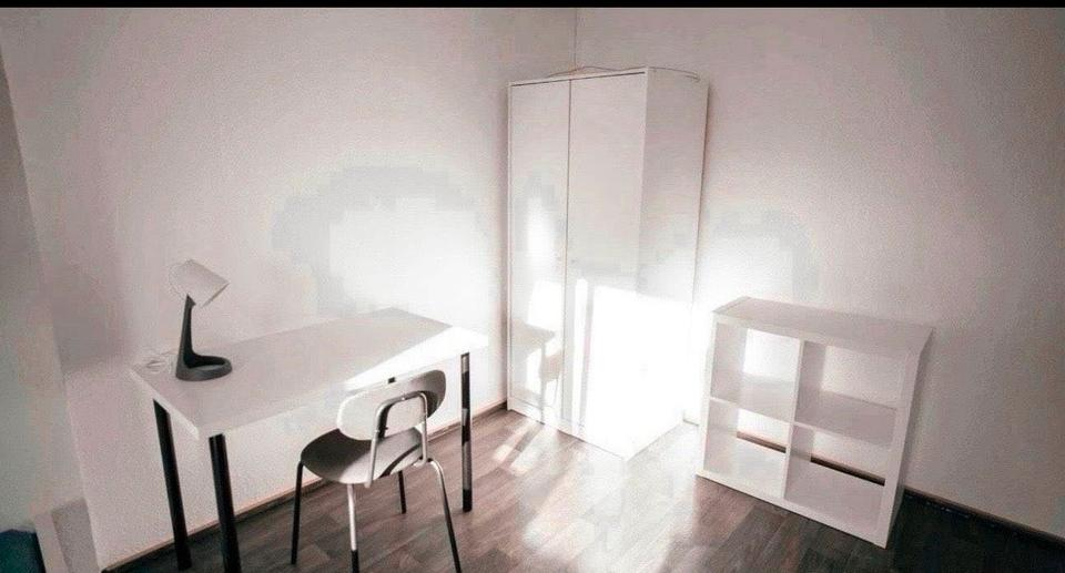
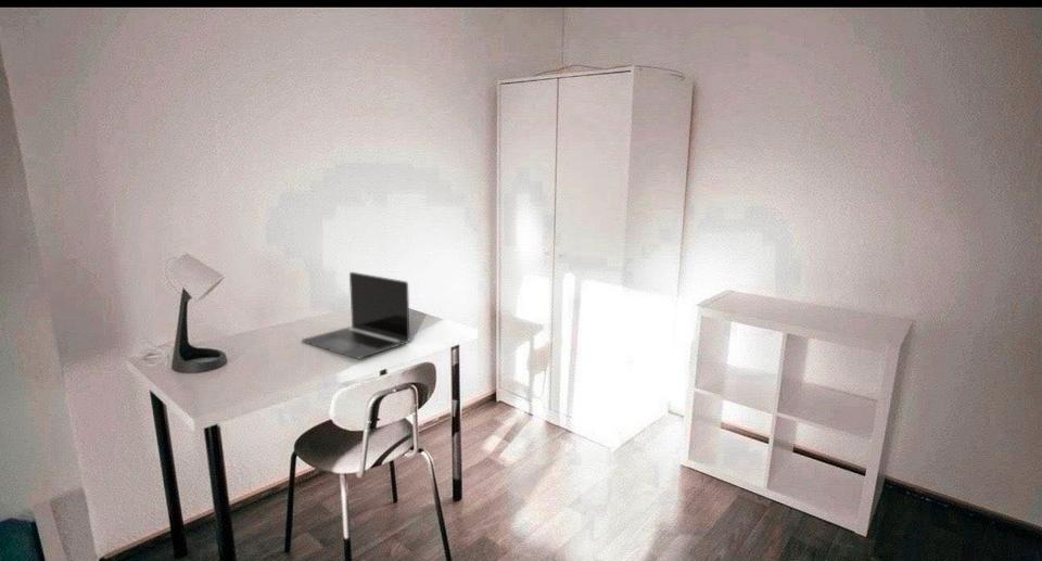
+ laptop [301,271,410,360]
